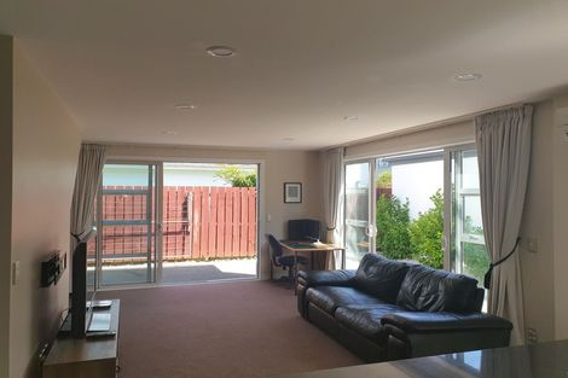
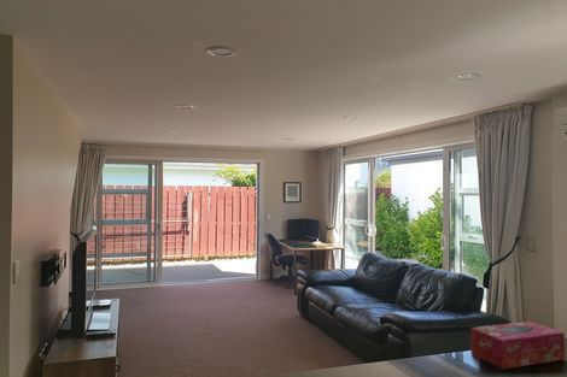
+ tissue box [469,320,566,370]
